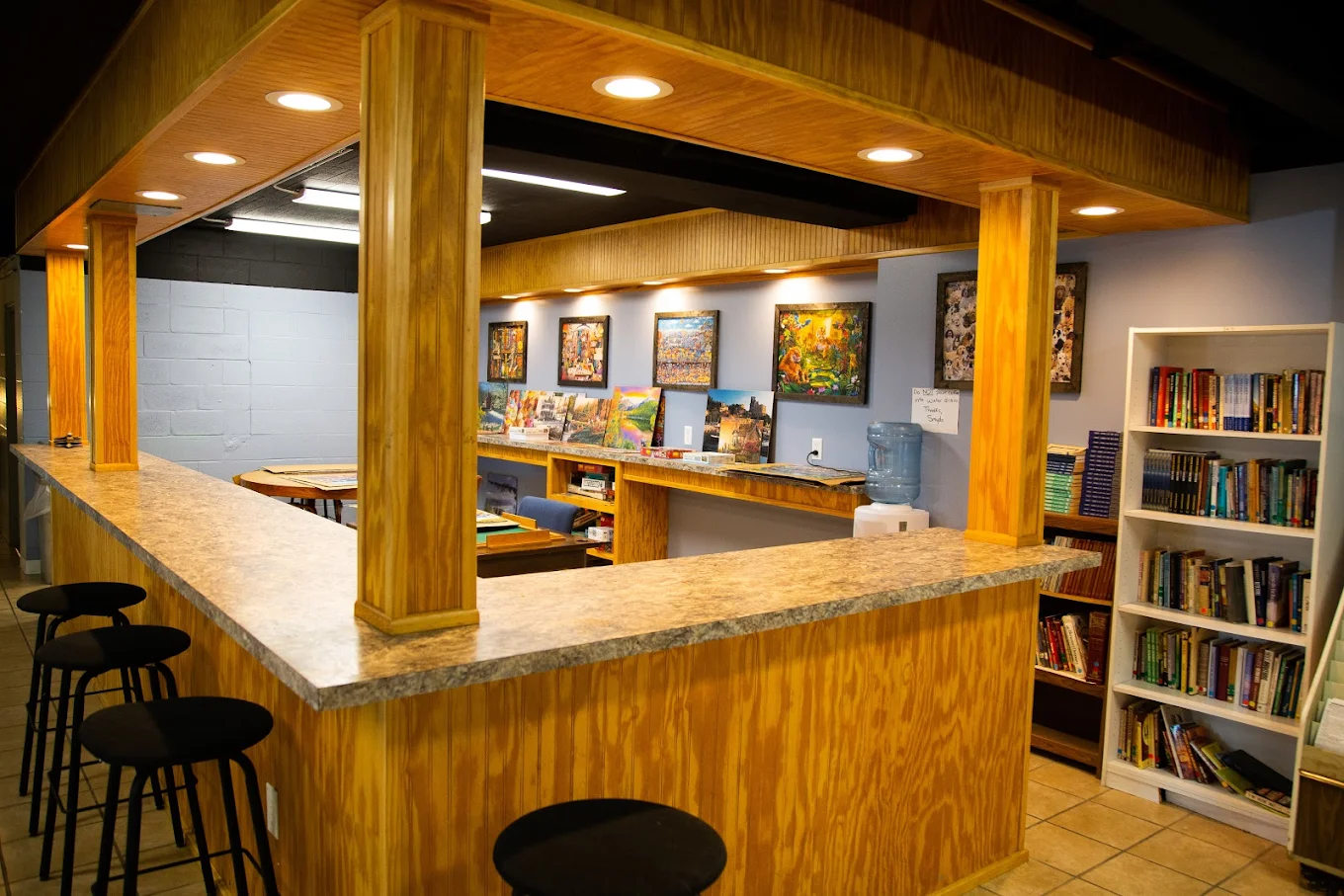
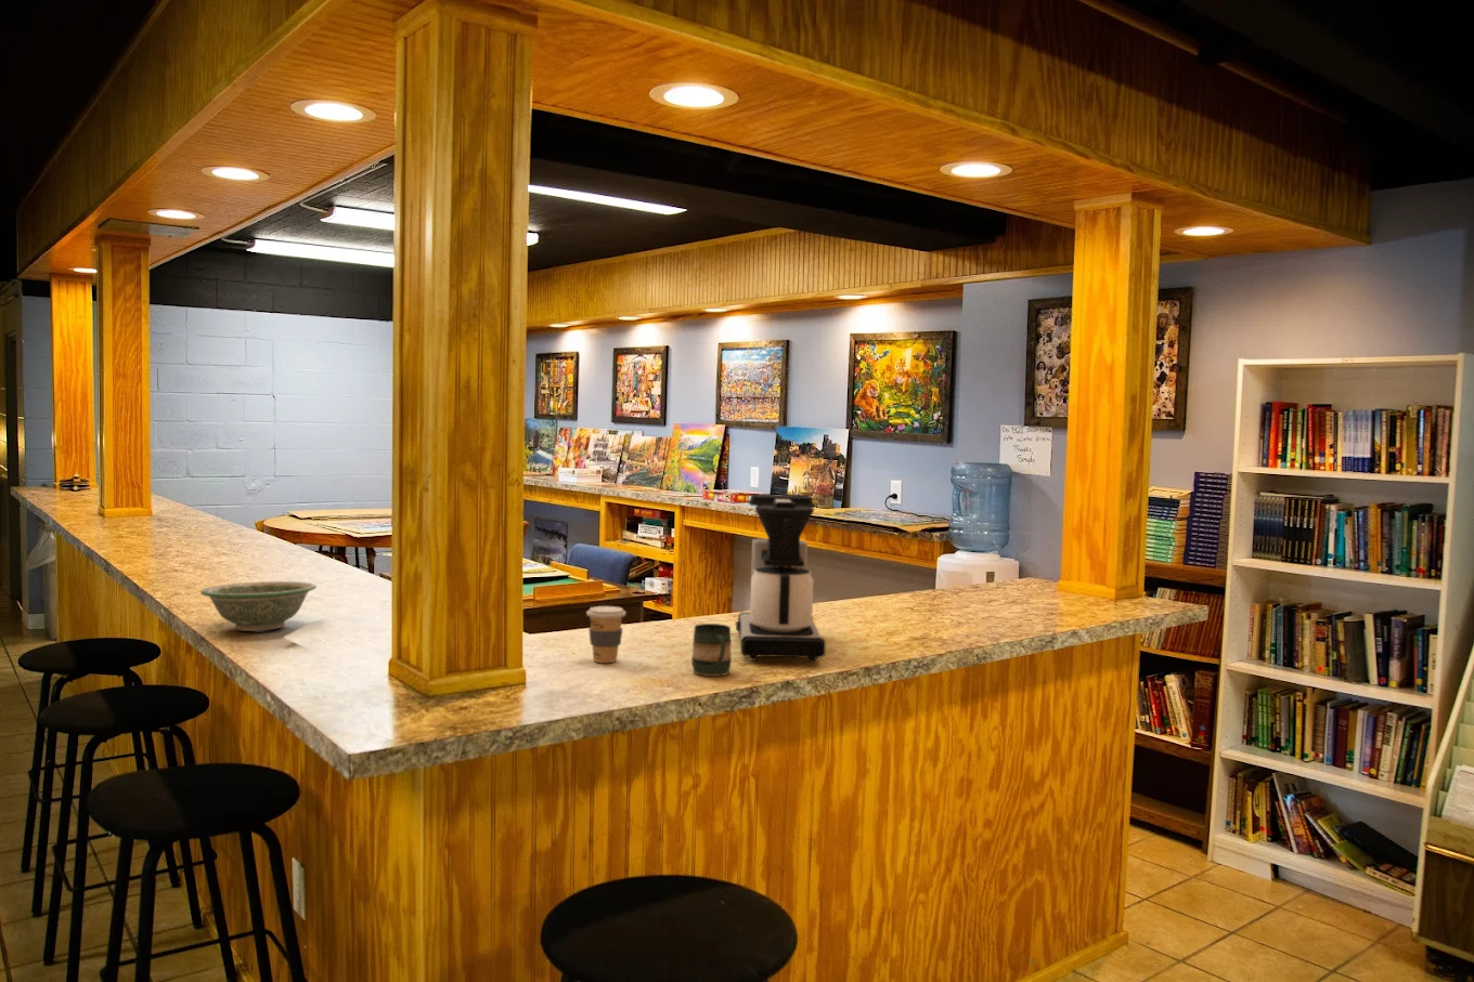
+ mug [691,623,733,677]
+ bowl [200,580,318,632]
+ coffee cup [586,605,626,664]
+ coffee maker [735,492,827,663]
